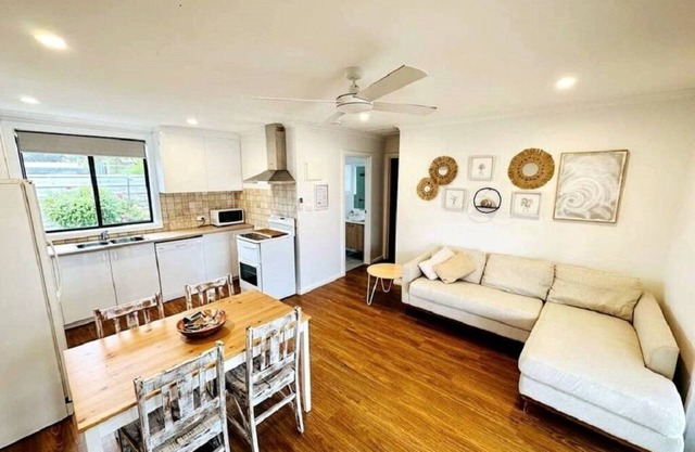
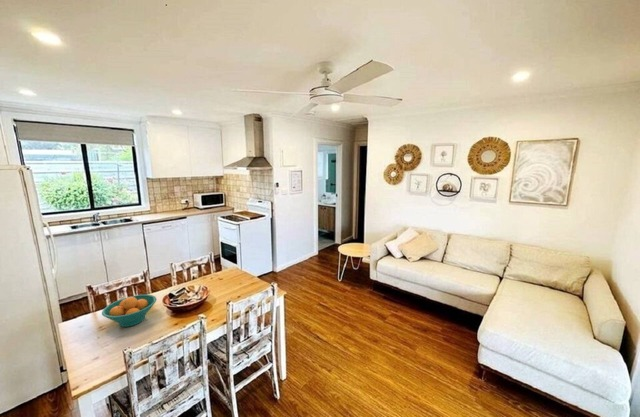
+ fruit bowl [101,294,158,328]
